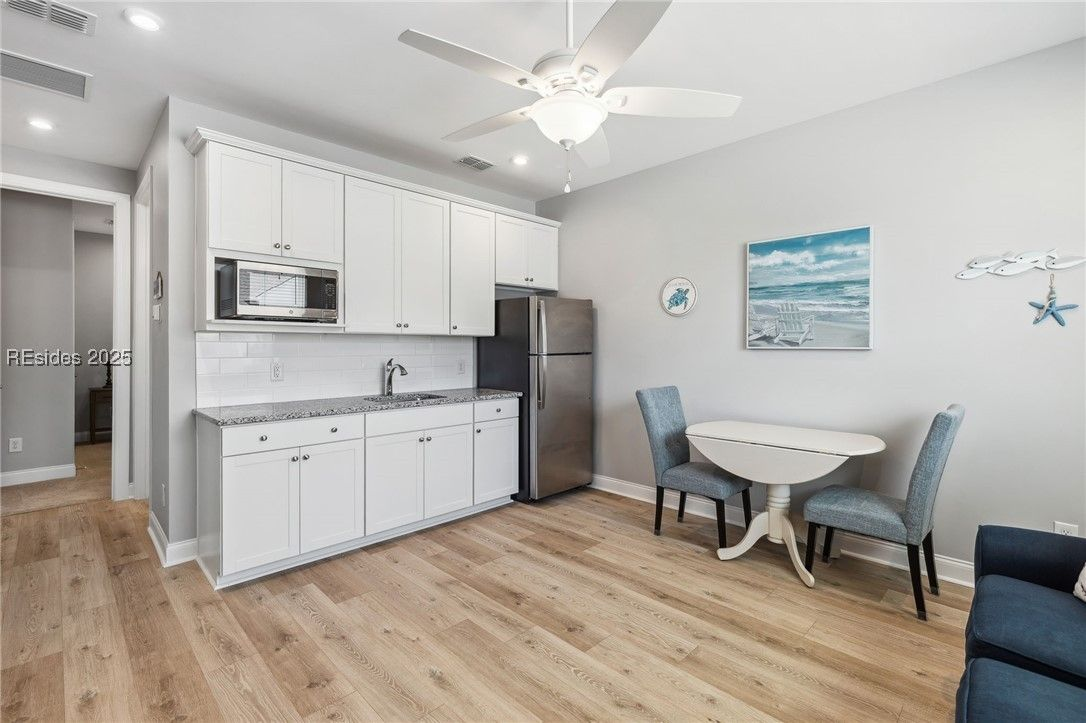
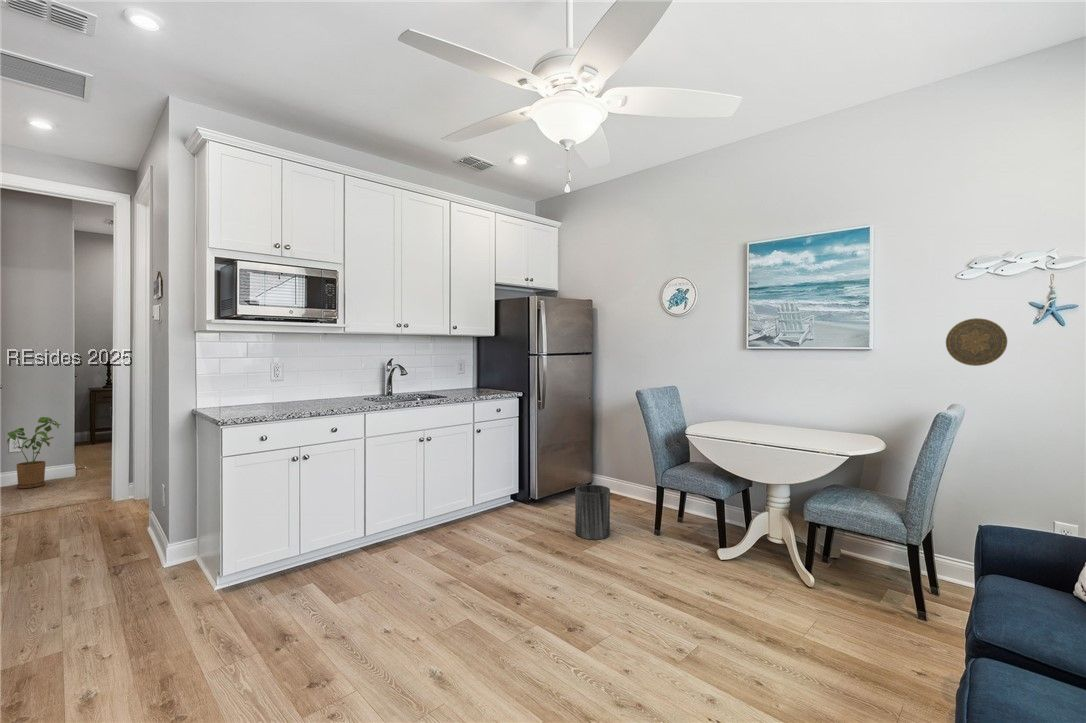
+ decorative plate [945,317,1008,367]
+ house plant [6,416,63,489]
+ trash can [574,484,611,540]
